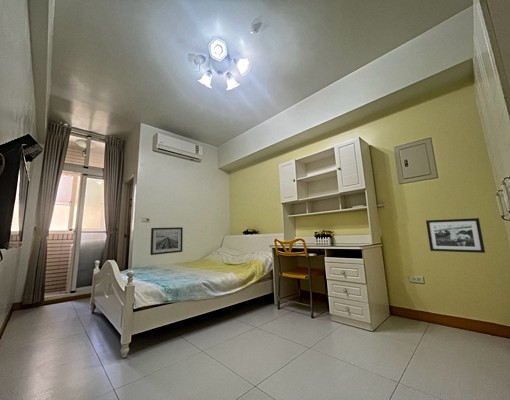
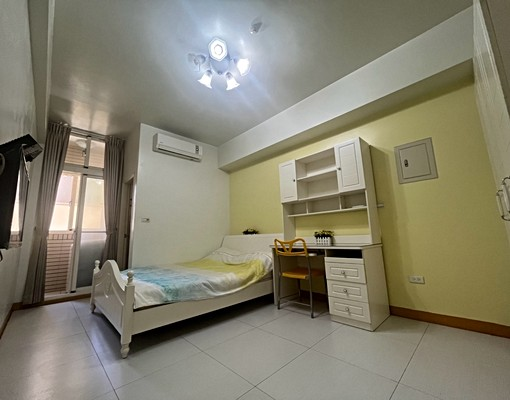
- wall art [149,226,184,256]
- picture frame [425,217,486,254]
